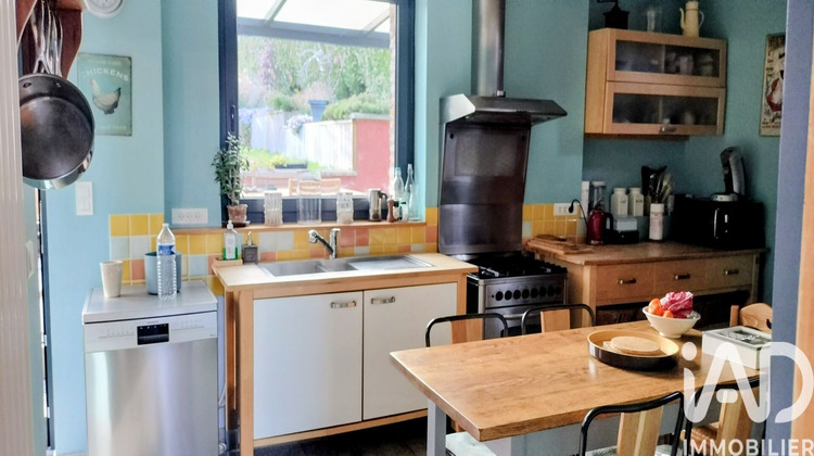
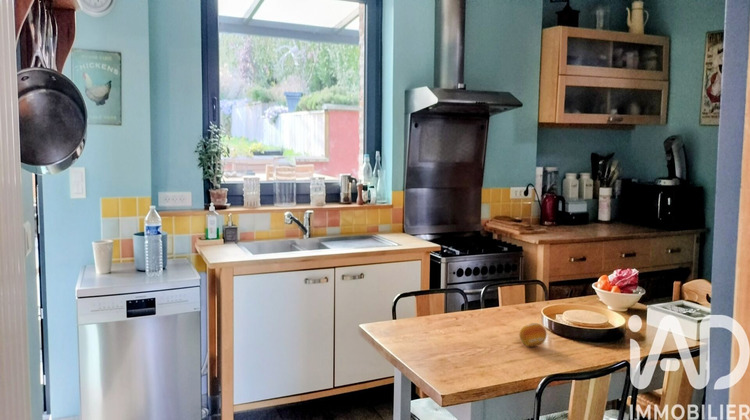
+ fruit [518,322,548,347]
